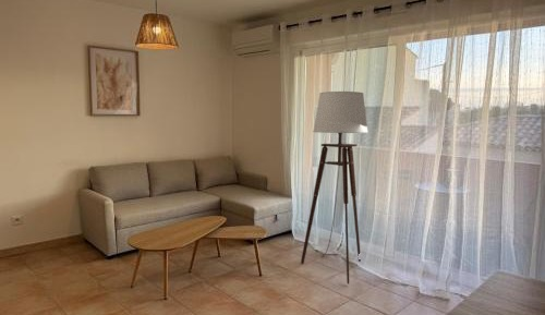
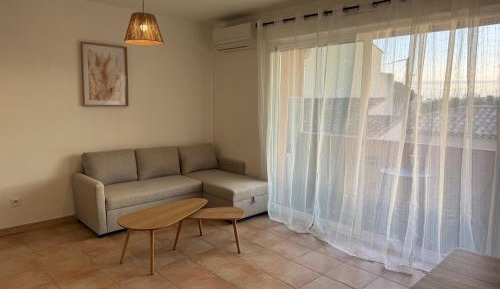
- floor lamp [300,90,370,286]
